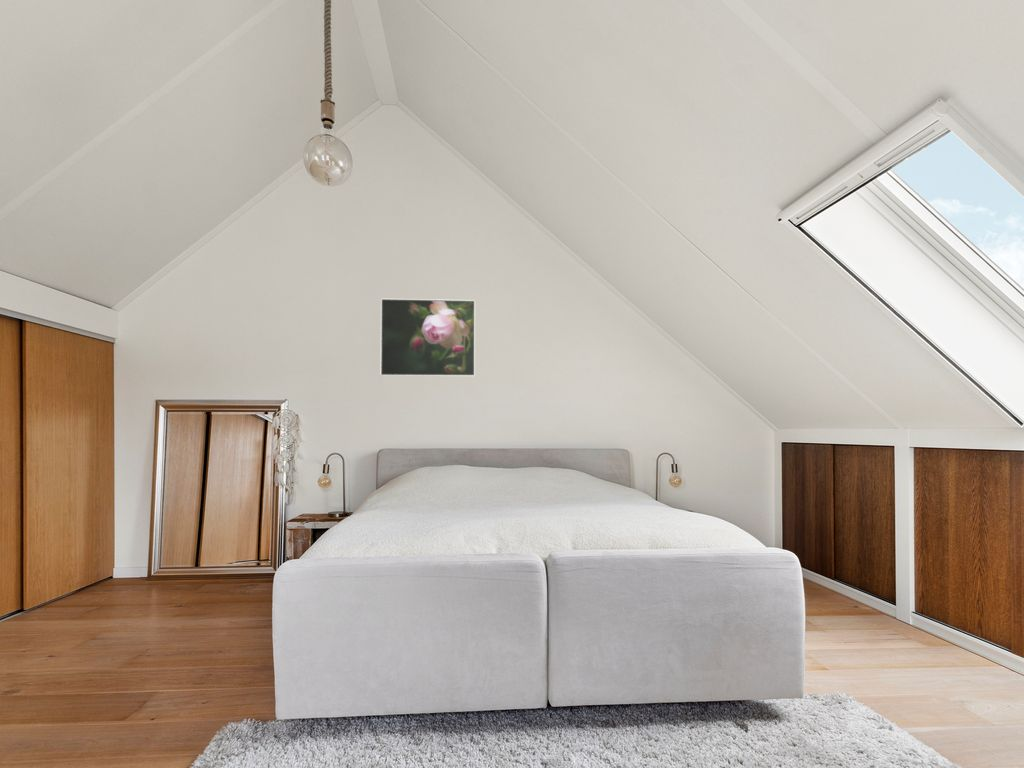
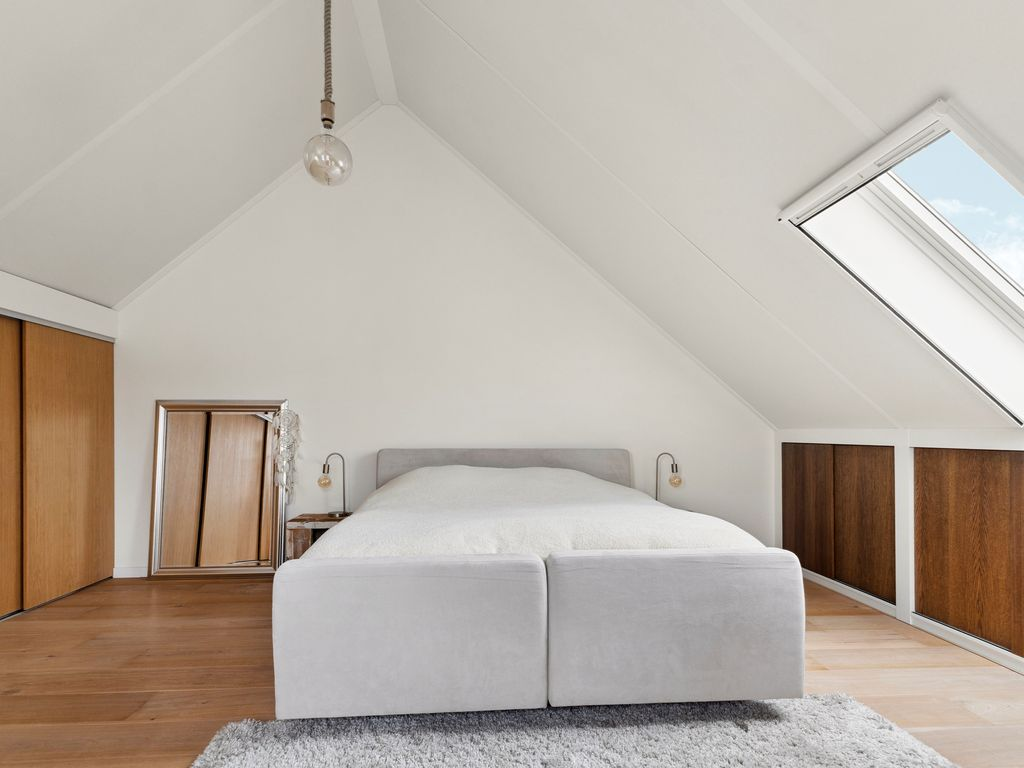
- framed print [380,298,476,377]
